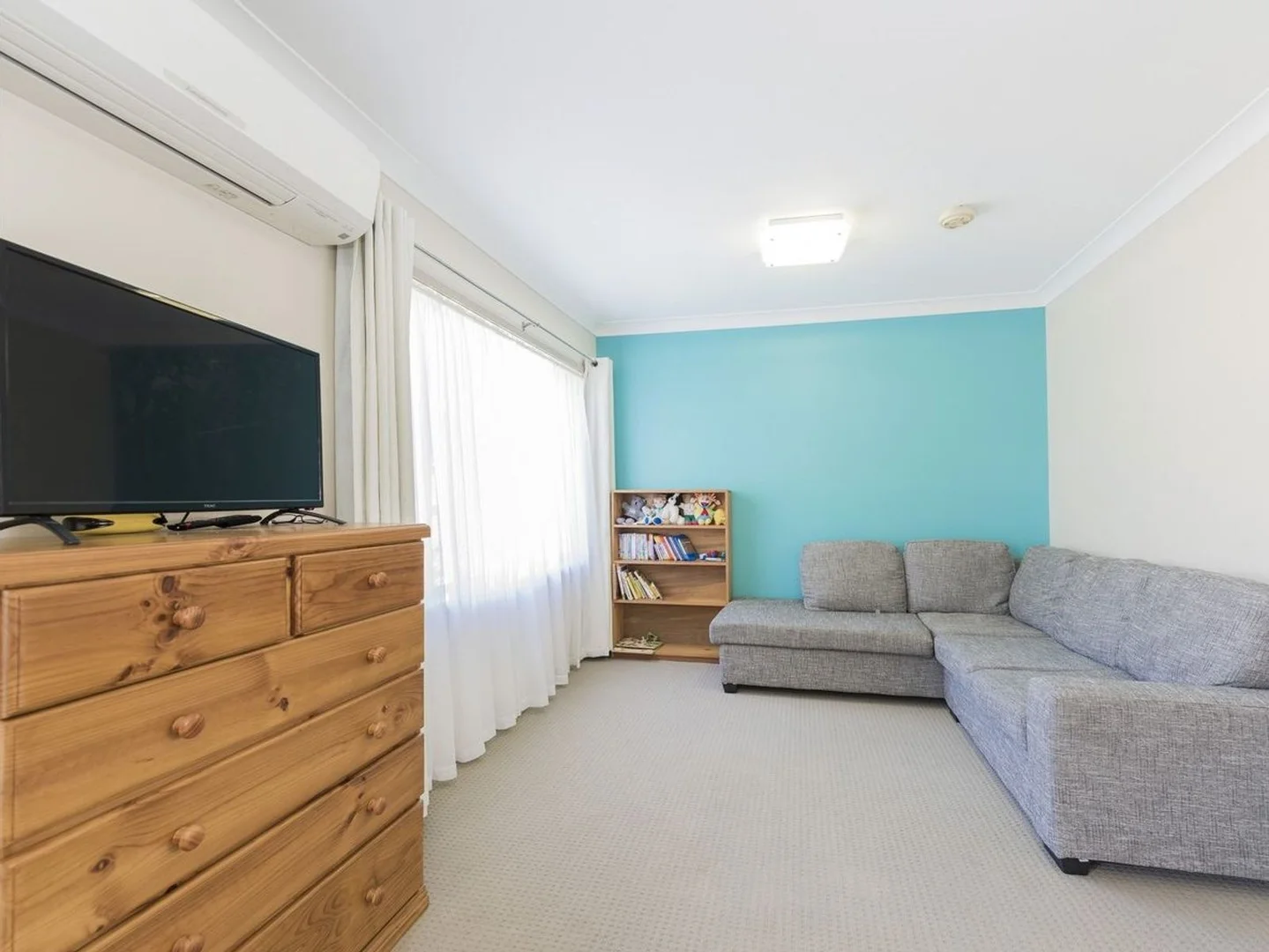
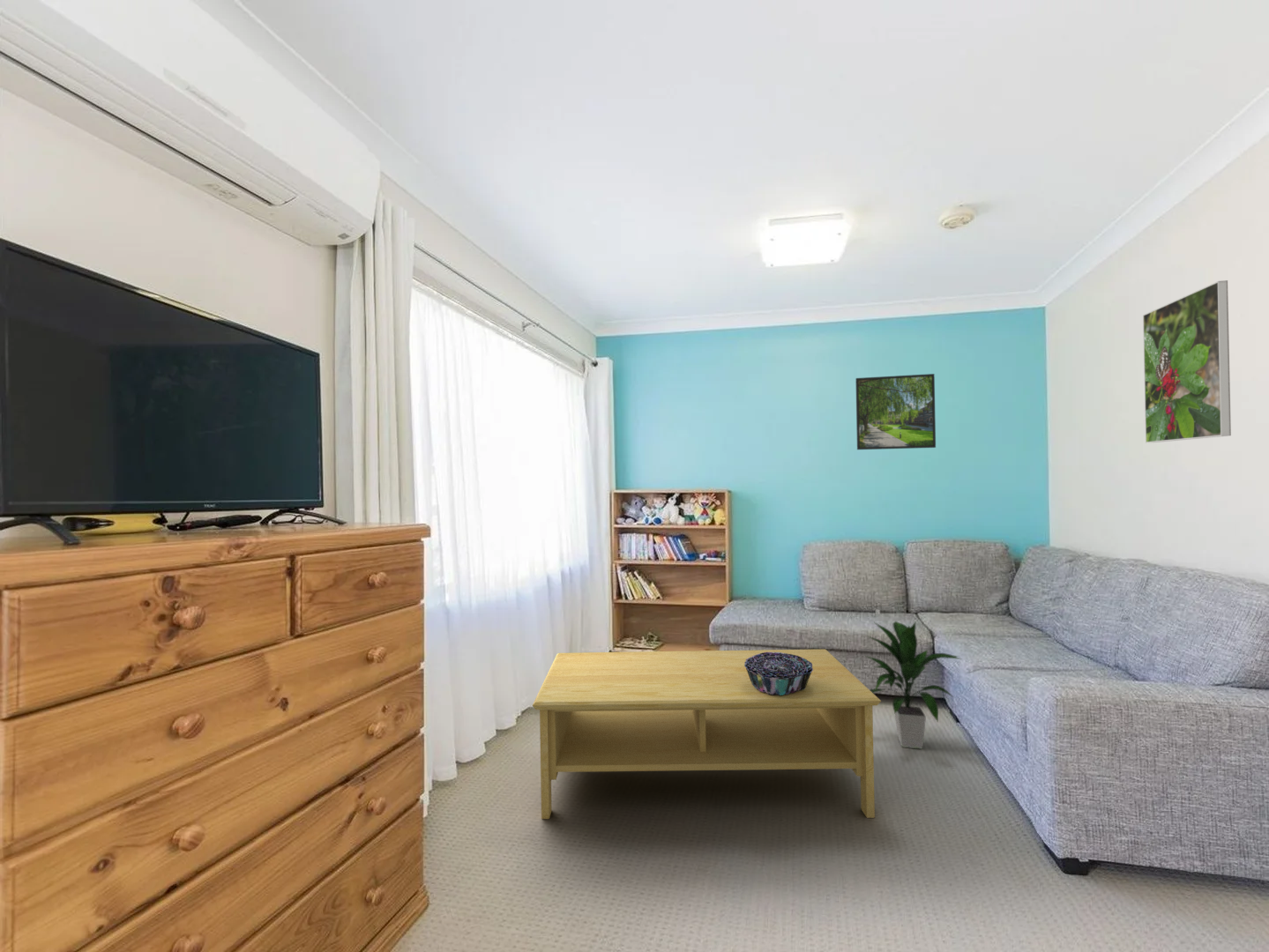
+ decorative bowl [744,652,813,695]
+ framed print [1142,279,1232,443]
+ coffee table [532,649,882,820]
+ indoor plant [865,621,963,750]
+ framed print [855,373,937,450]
